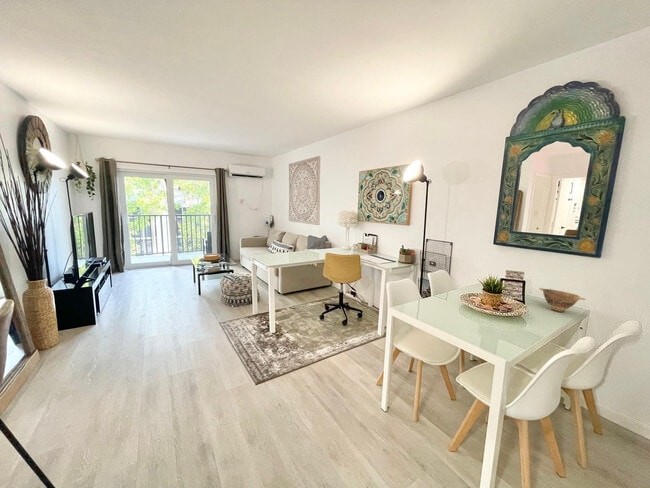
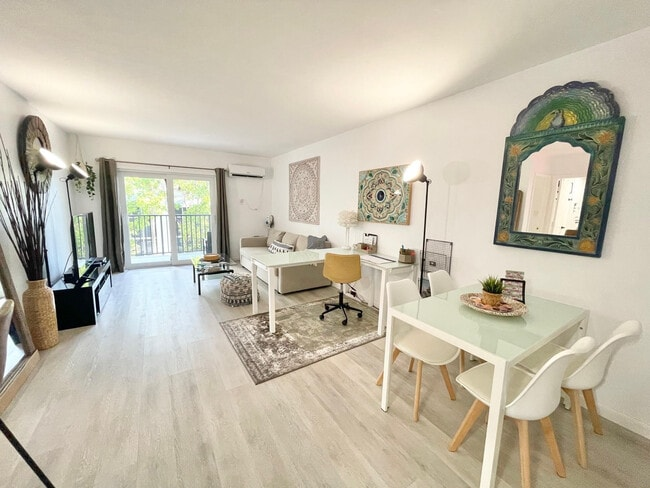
- bowl [538,287,587,313]
